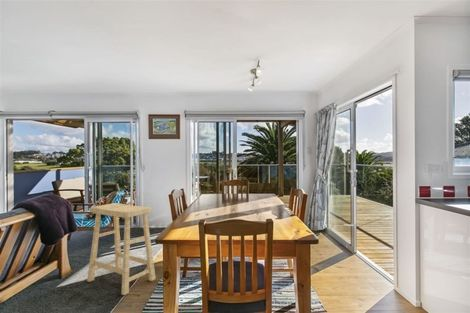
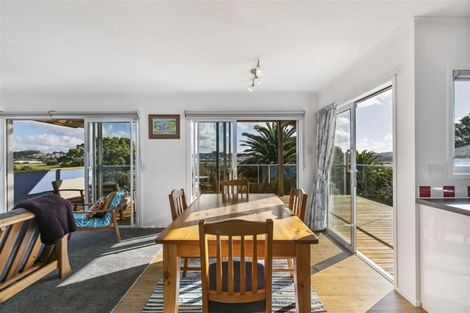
- stool [86,202,157,296]
